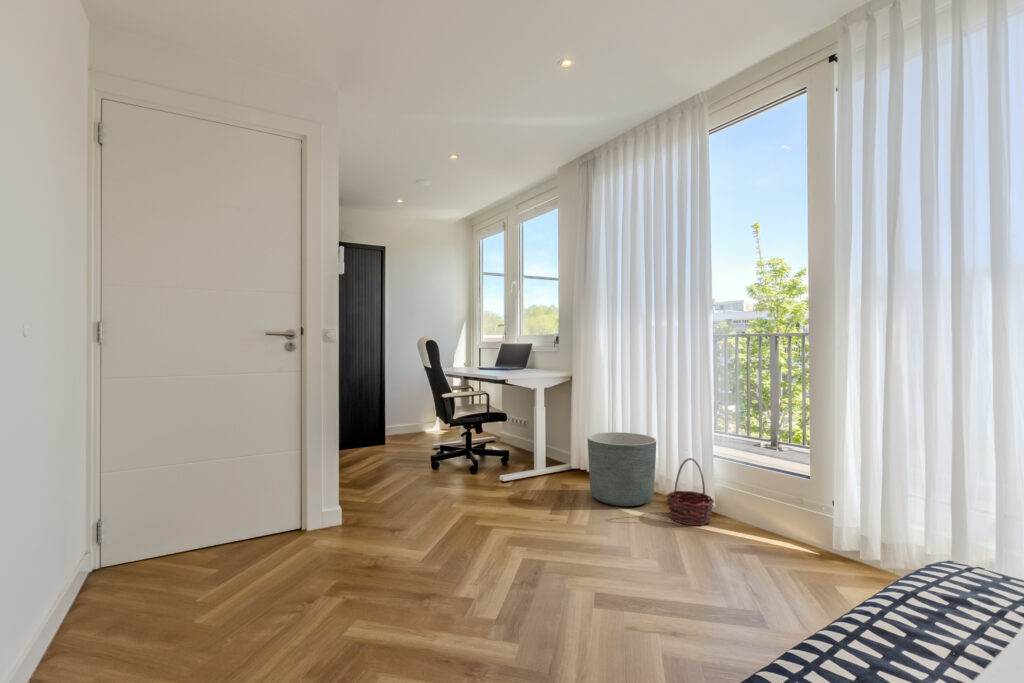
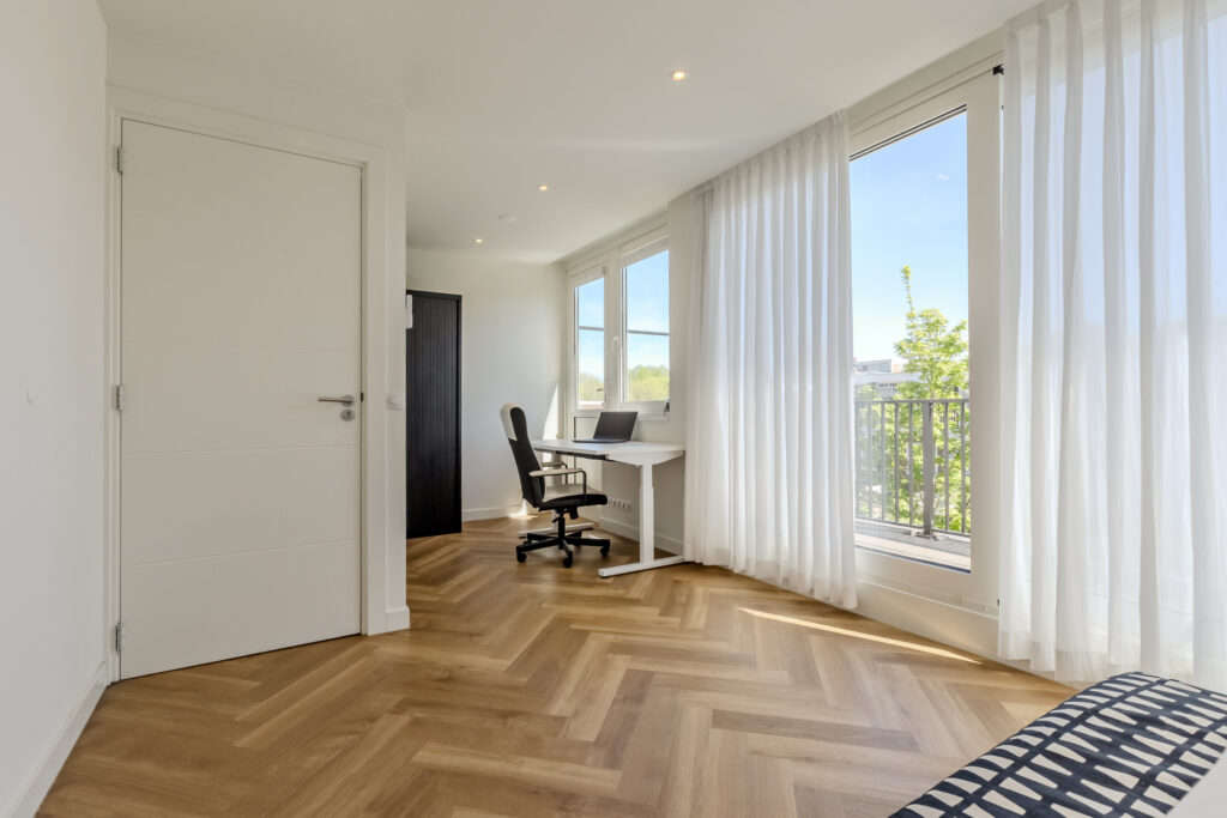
- planter [587,431,657,507]
- basket [665,457,716,527]
